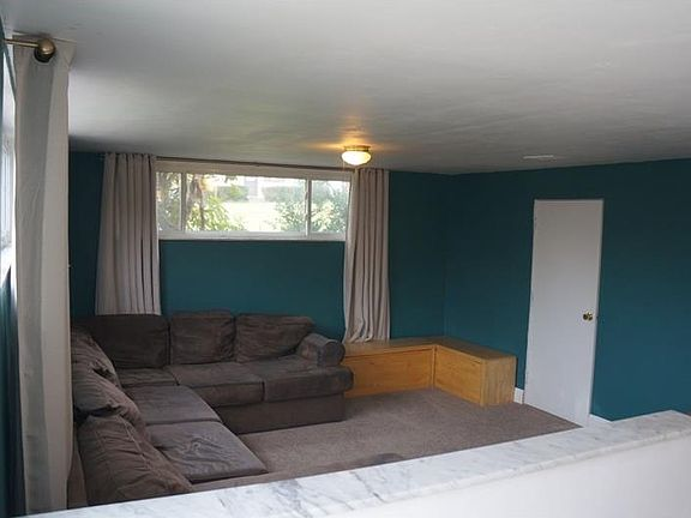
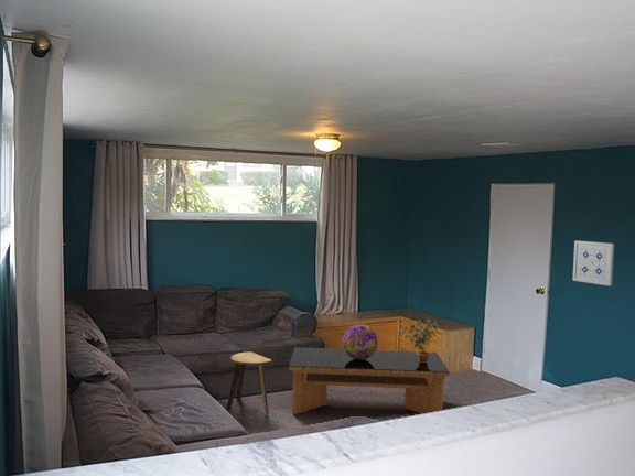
+ decorative globe [342,323,379,360]
+ stool [225,350,273,415]
+ potted plant [399,316,442,363]
+ wall art [572,240,615,286]
+ coffee table [288,346,451,415]
